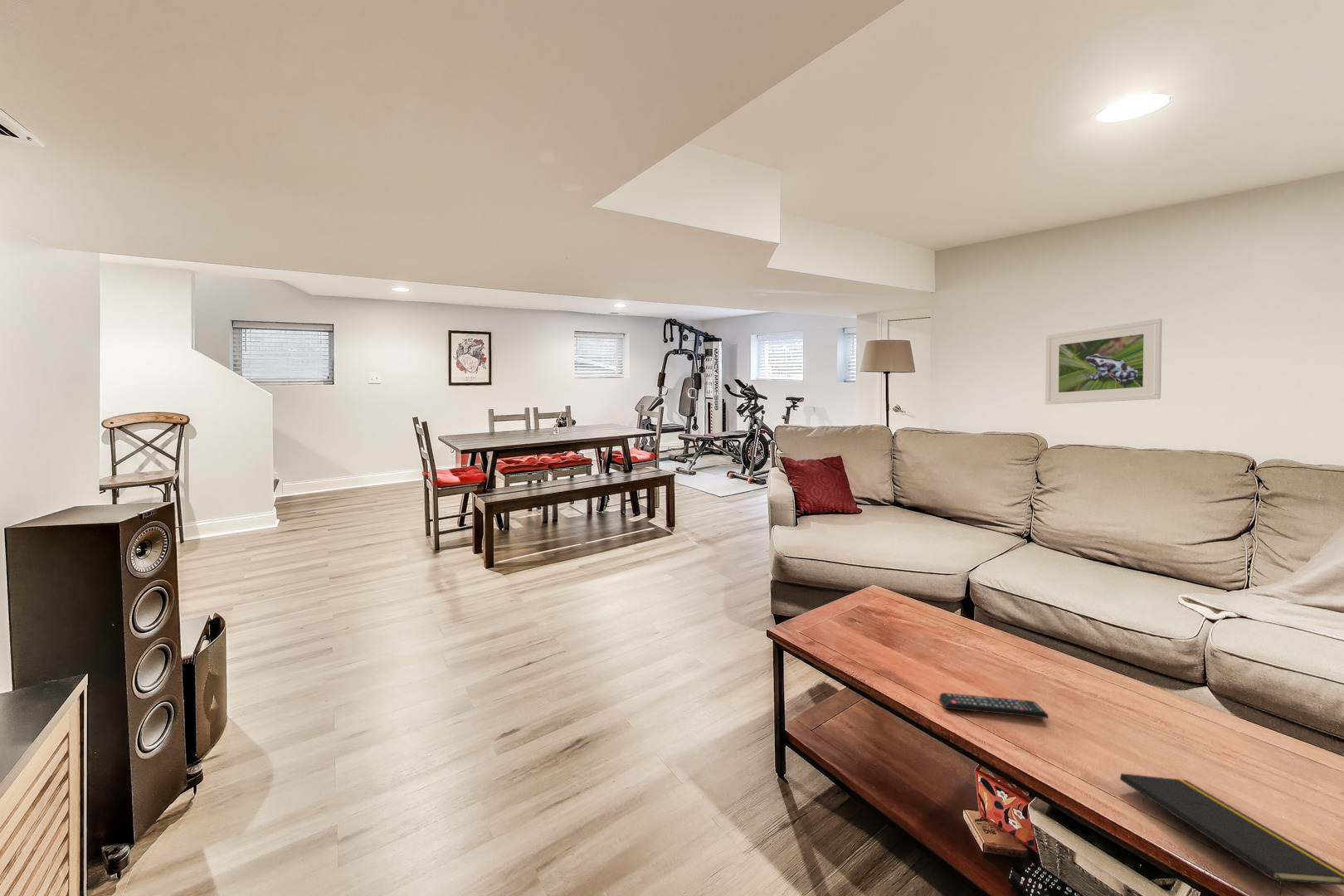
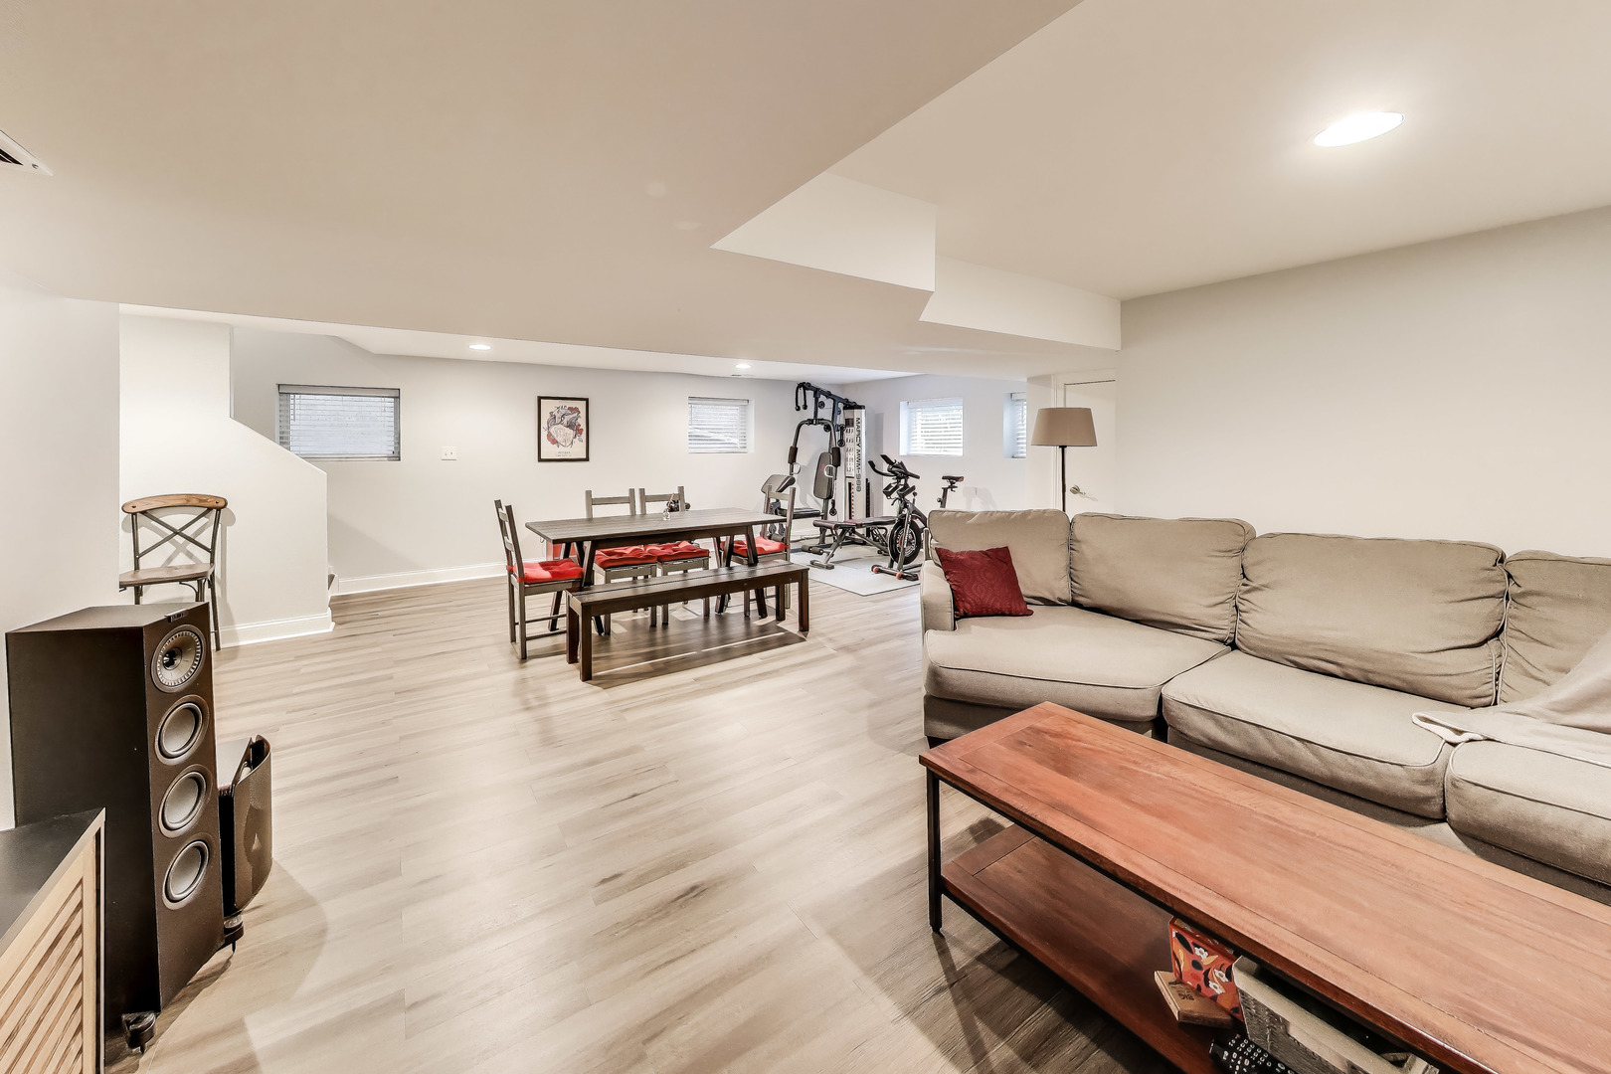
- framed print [1045,318,1163,406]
- notepad [1119,772,1344,896]
- remote control [939,692,1049,719]
